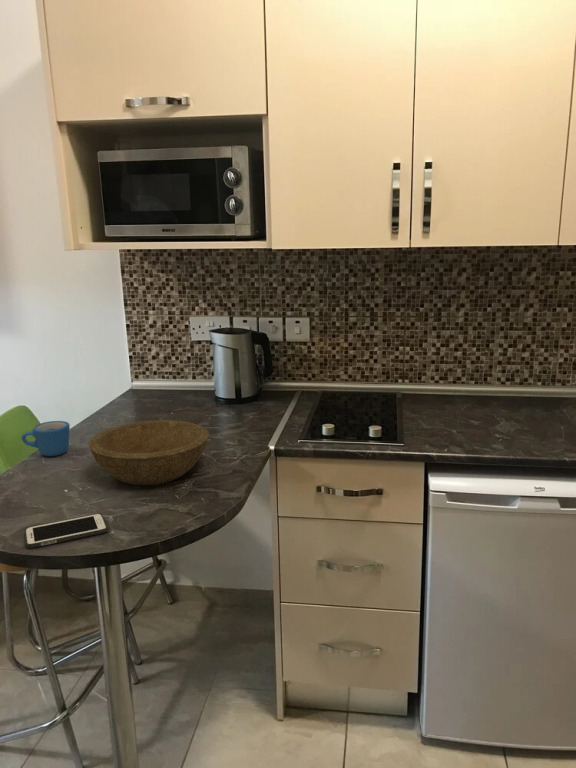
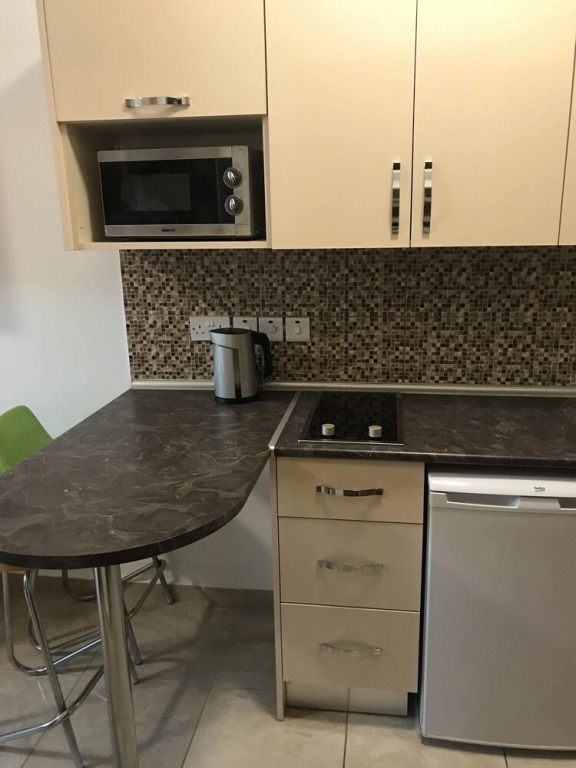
- mug [21,420,71,457]
- cell phone [23,512,109,549]
- bowl [87,419,210,487]
